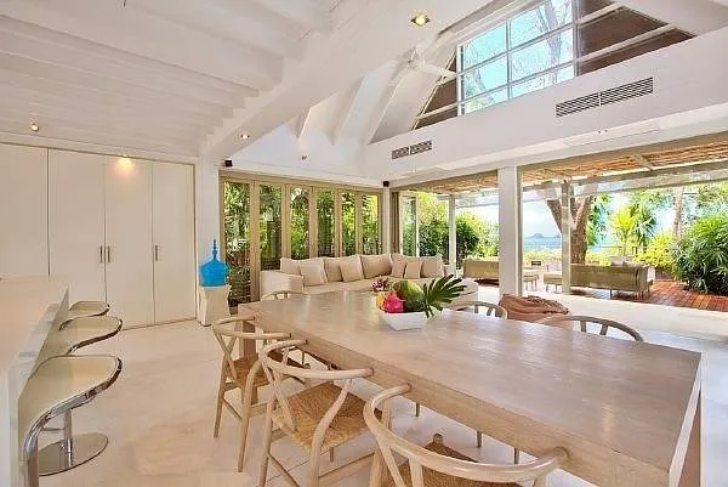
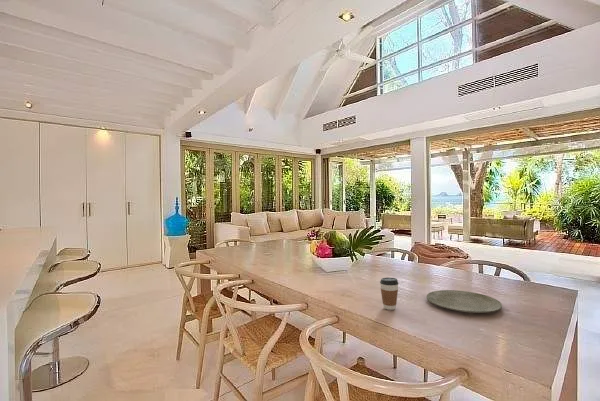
+ plate [426,289,503,314]
+ coffee cup [379,277,399,311]
